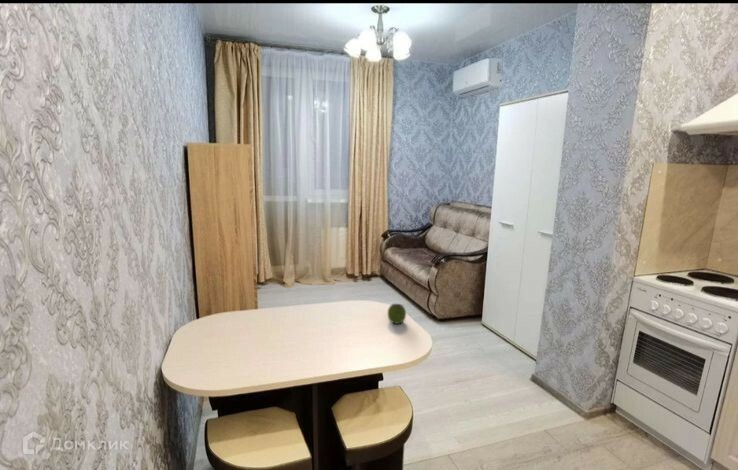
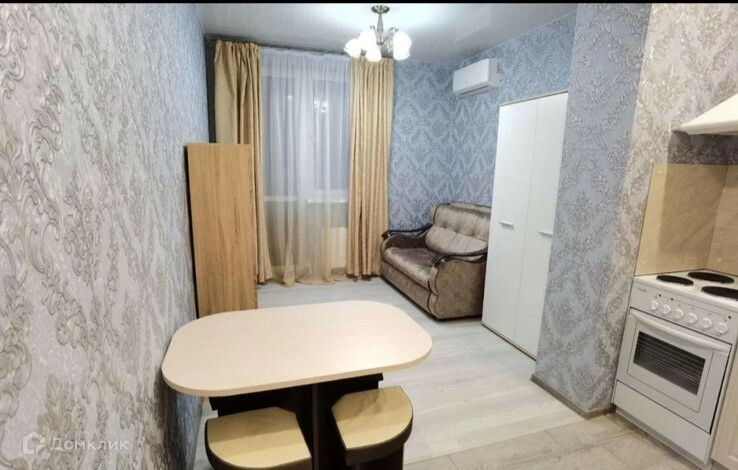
- apple [387,303,407,325]
